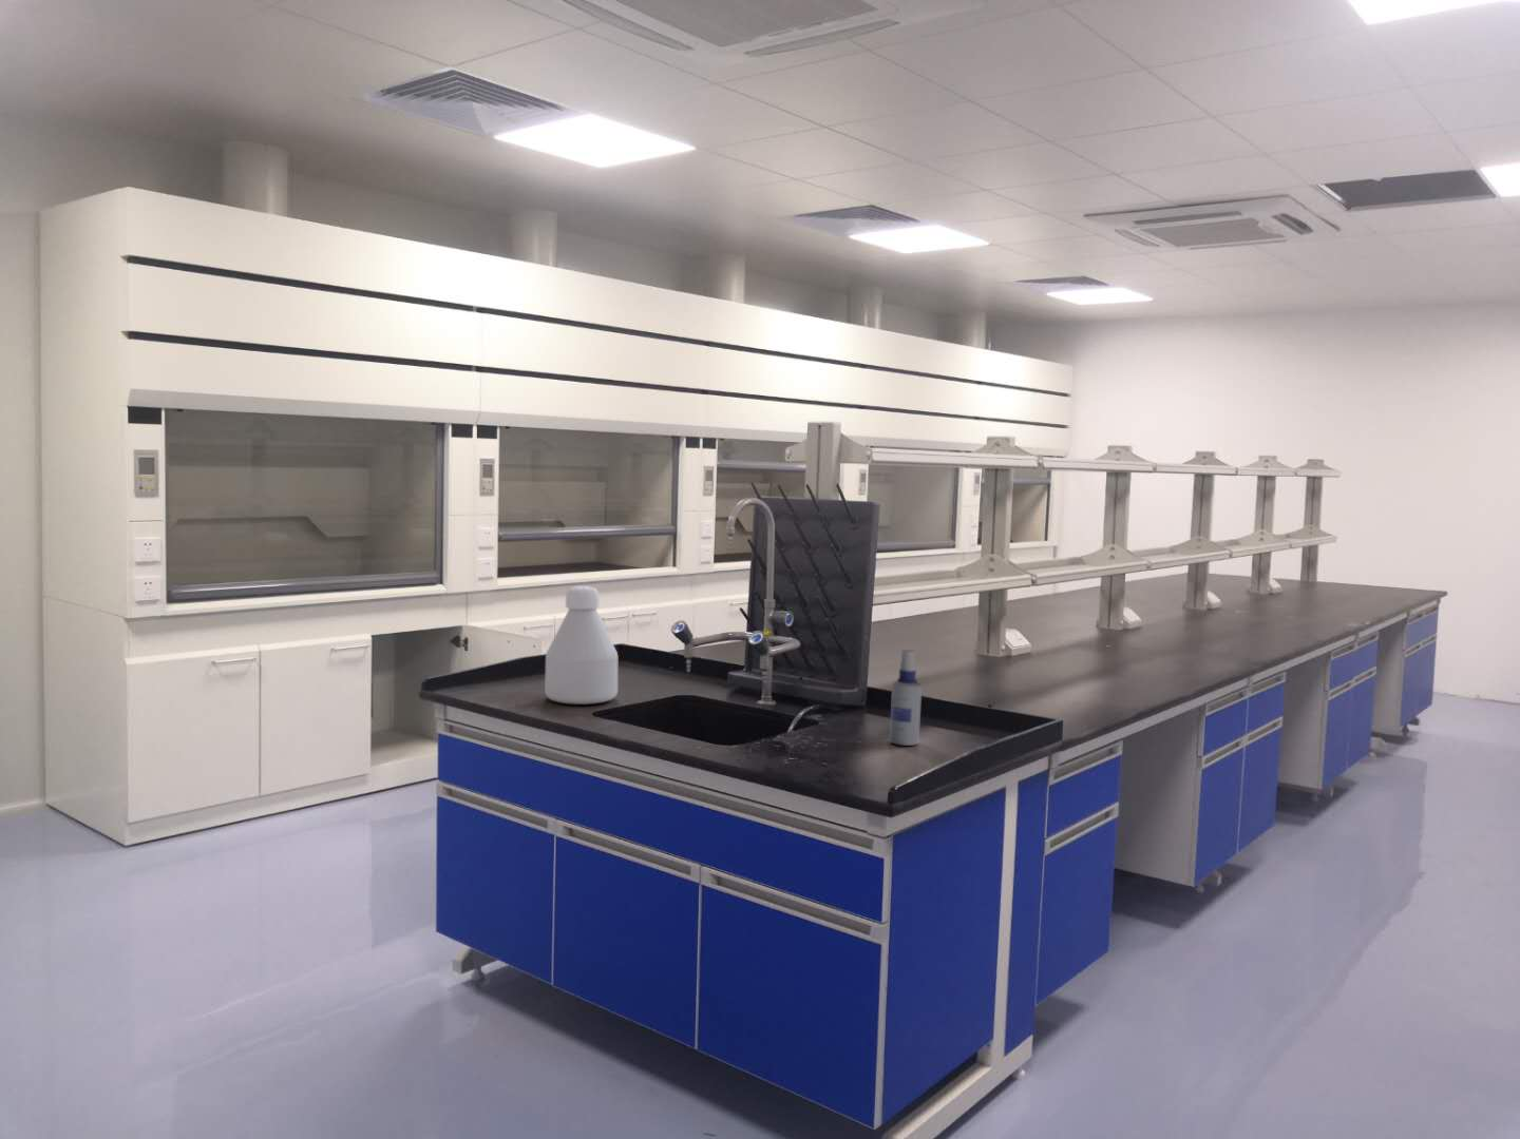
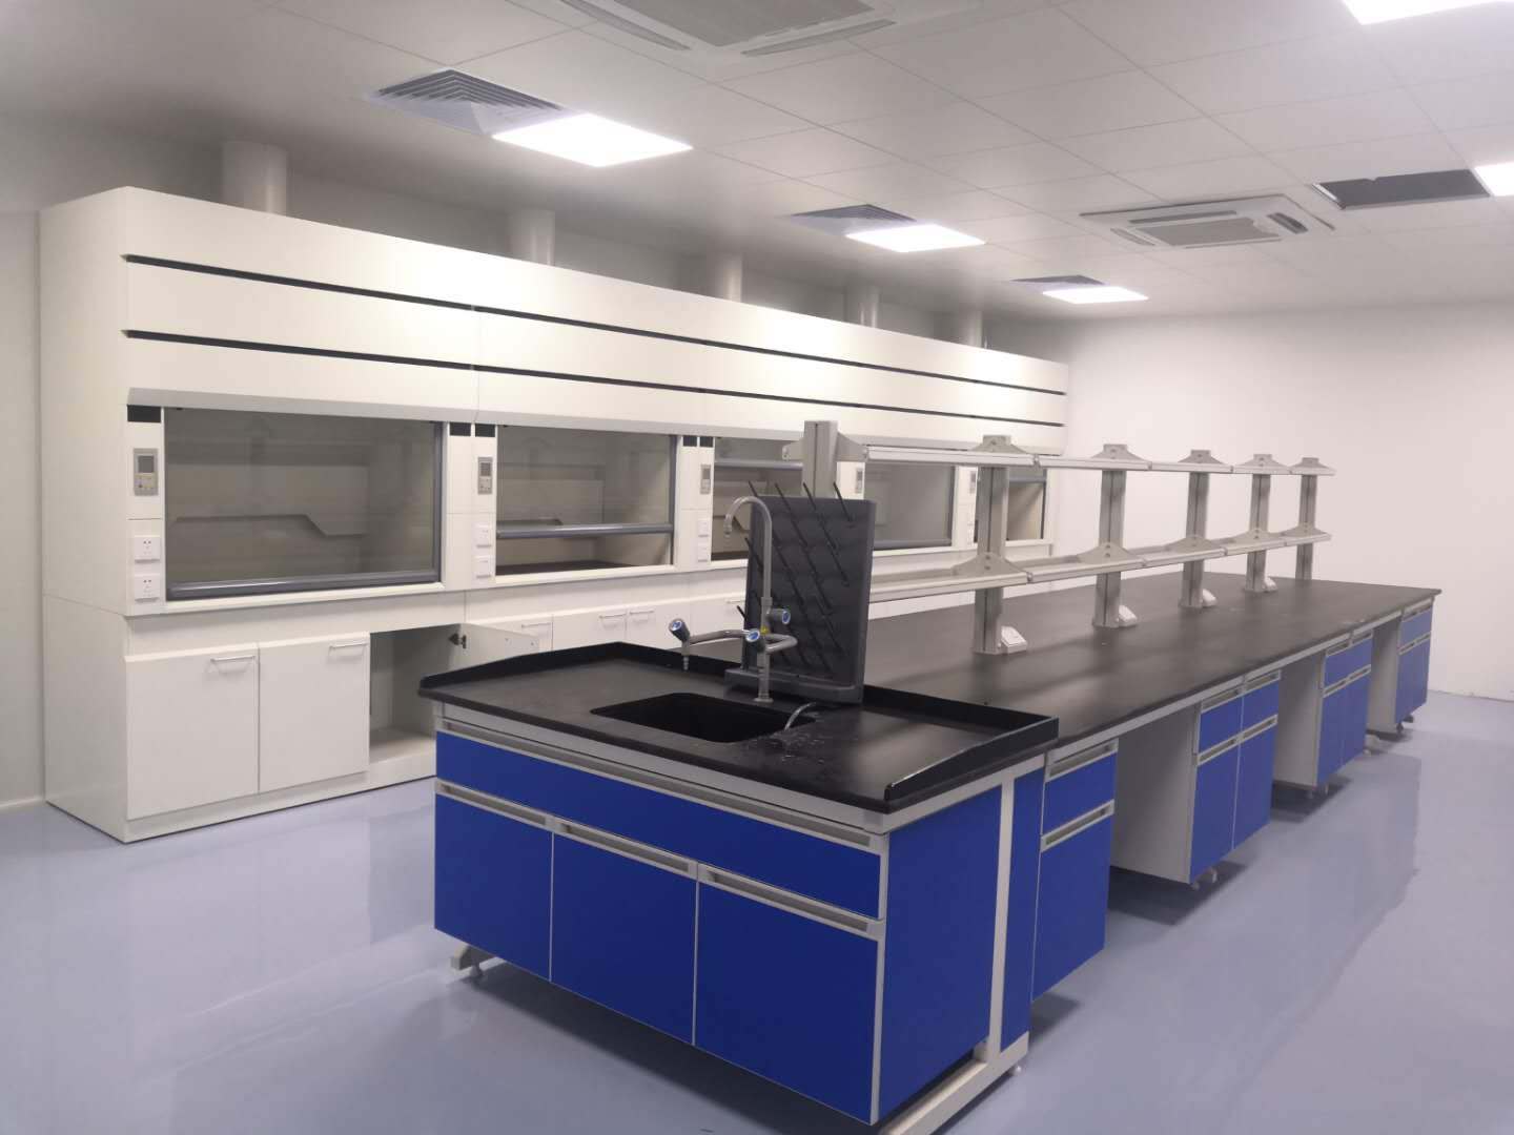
- bottle [543,585,619,706]
- spray bottle [889,648,923,747]
